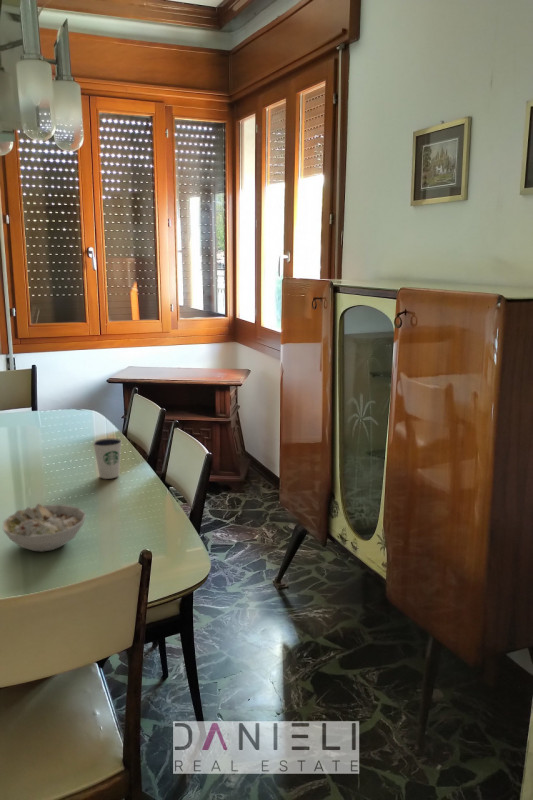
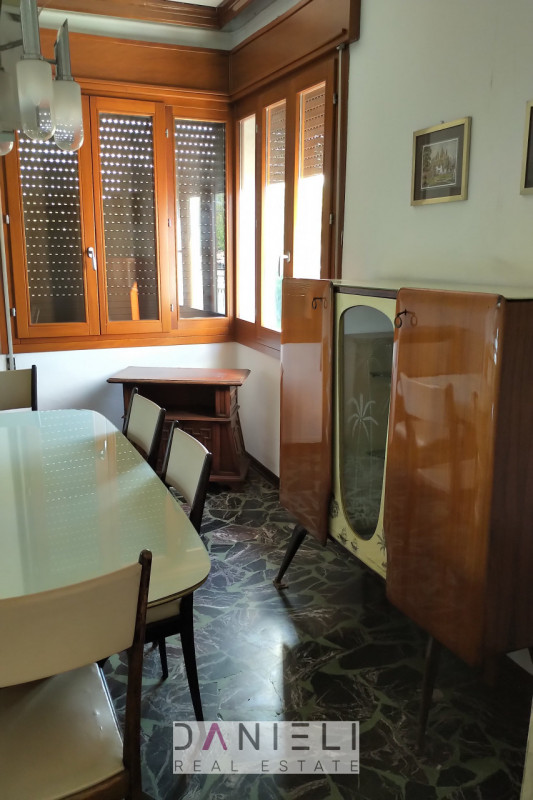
- bowl [1,502,87,553]
- dixie cup [92,437,123,480]
